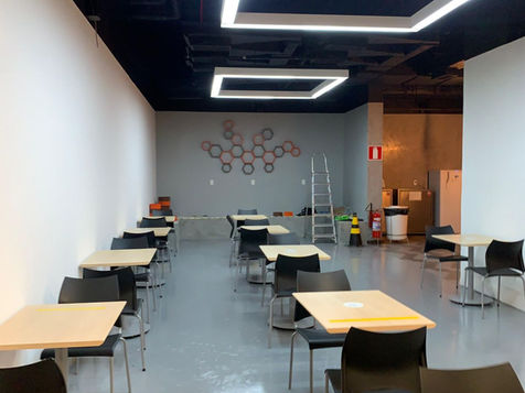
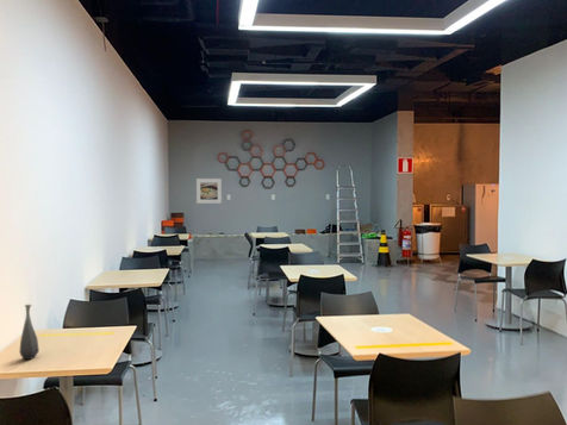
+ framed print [195,177,223,205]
+ bottle [18,304,40,361]
